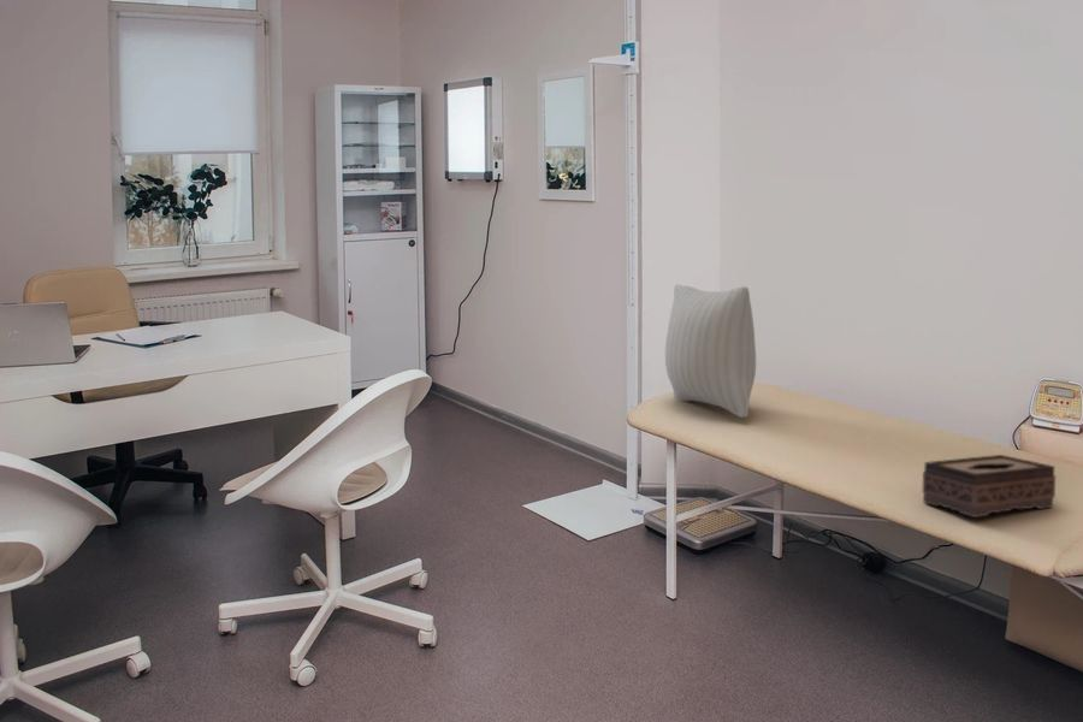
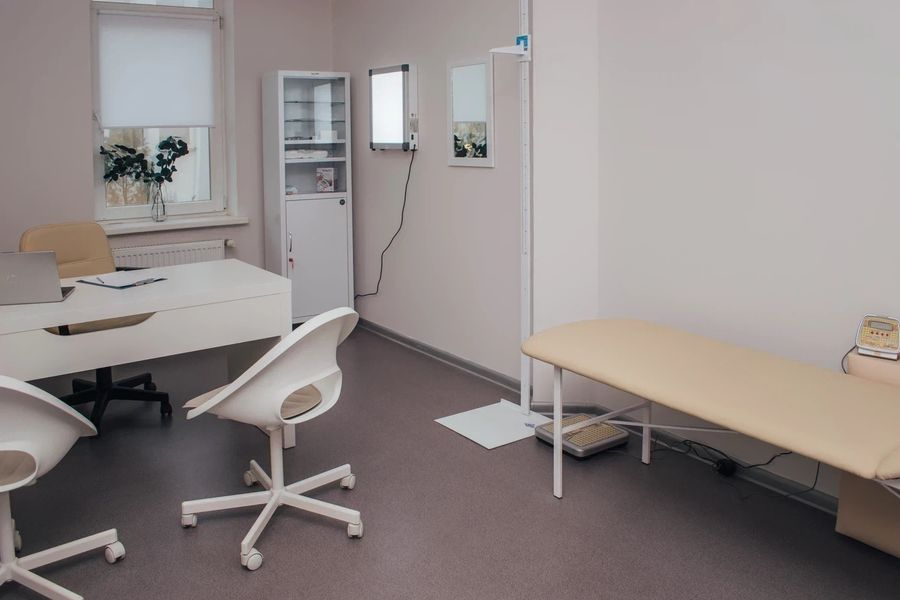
- tissue box [921,454,1057,519]
- pillow [664,284,757,419]
